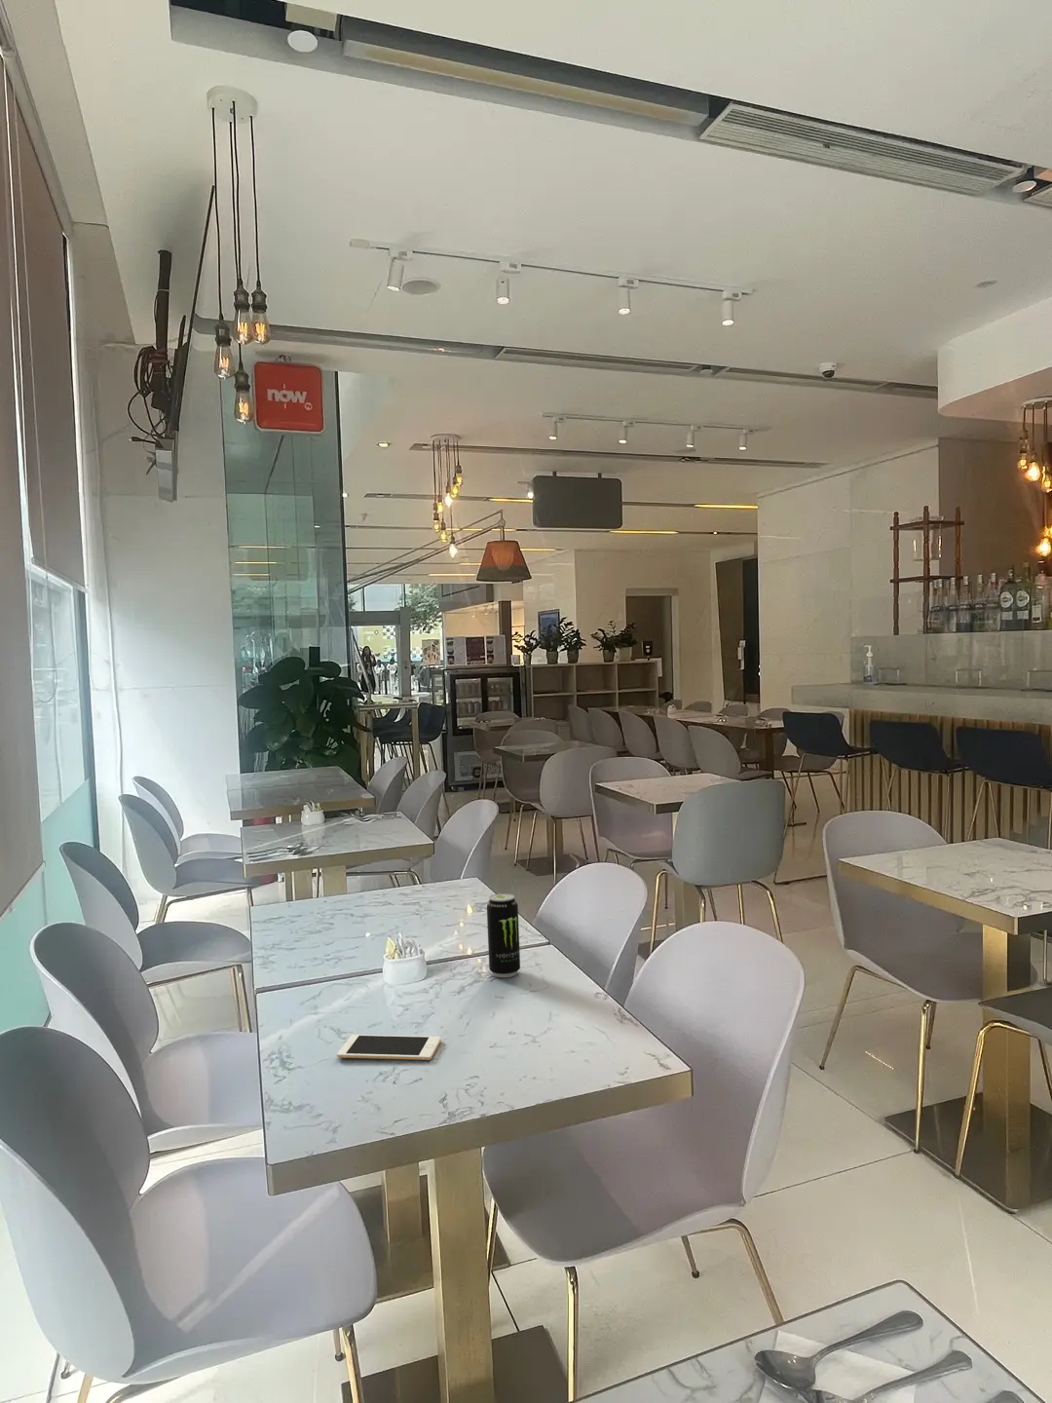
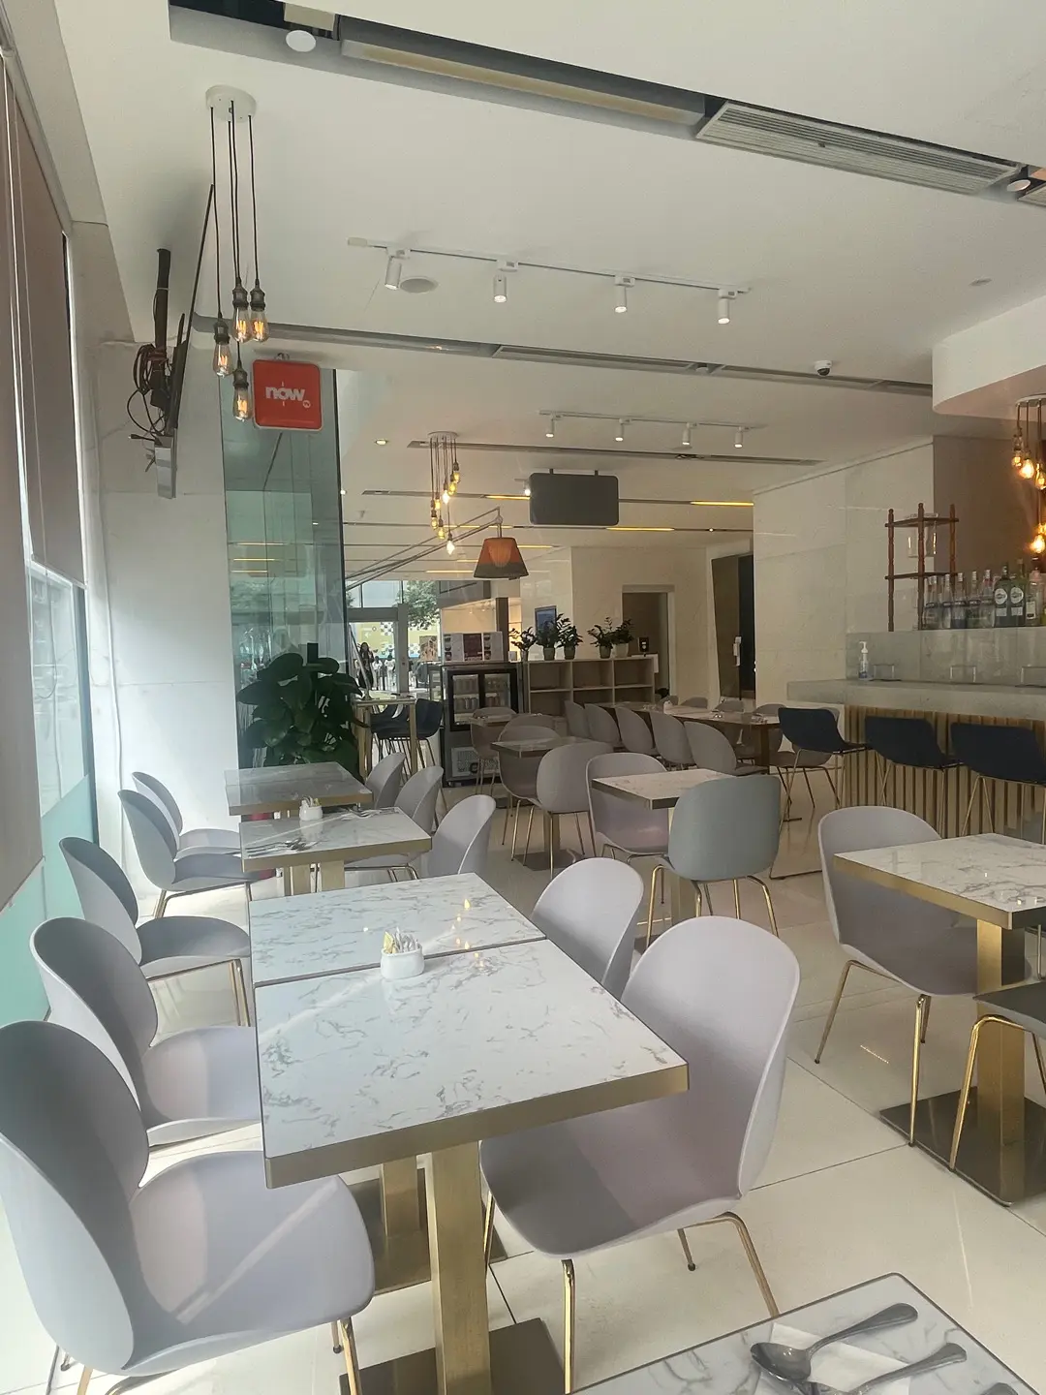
- beverage can [486,893,522,978]
- cell phone [336,1034,442,1061]
